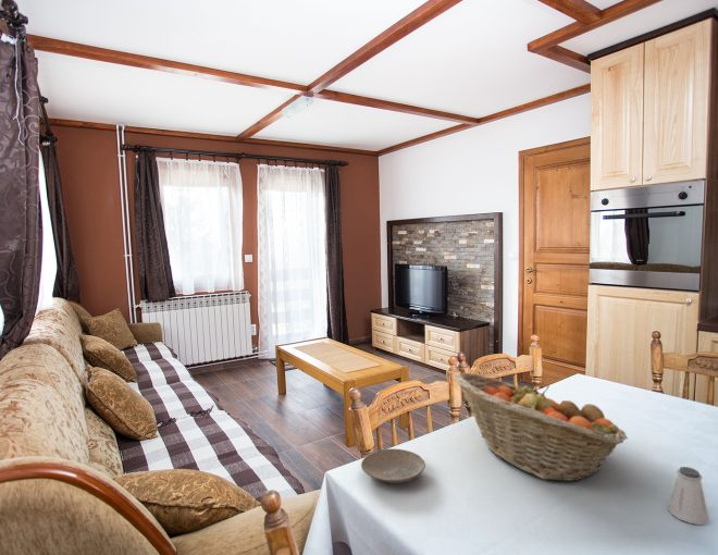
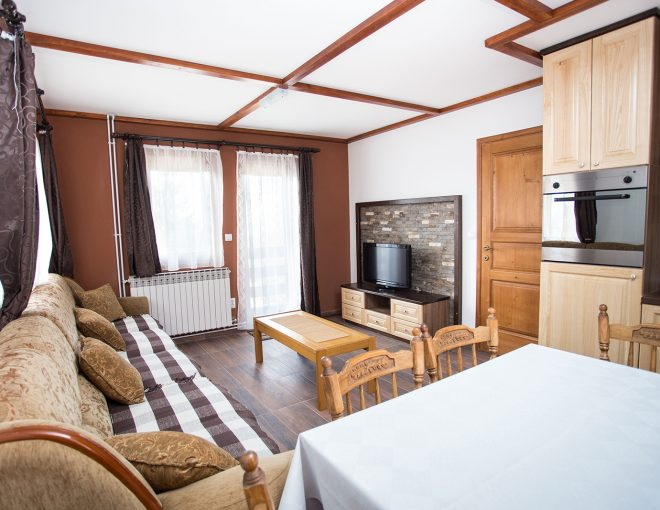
- fruit basket [454,372,629,482]
- plate [360,448,426,484]
- saltshaker [667,466,710,526]
